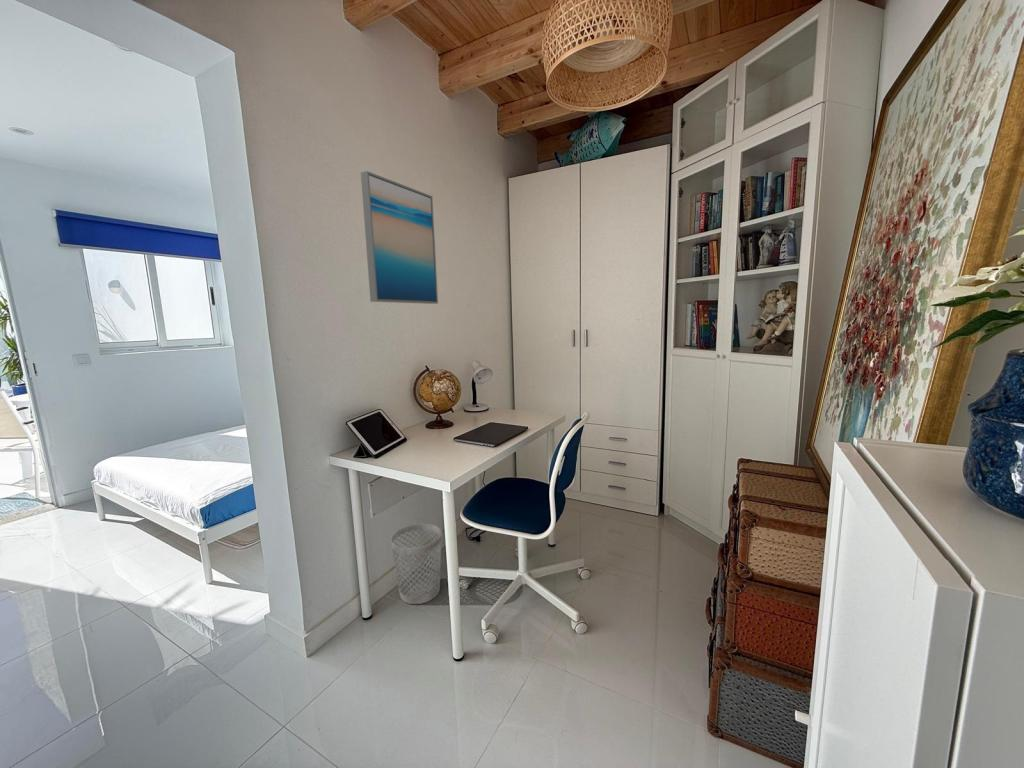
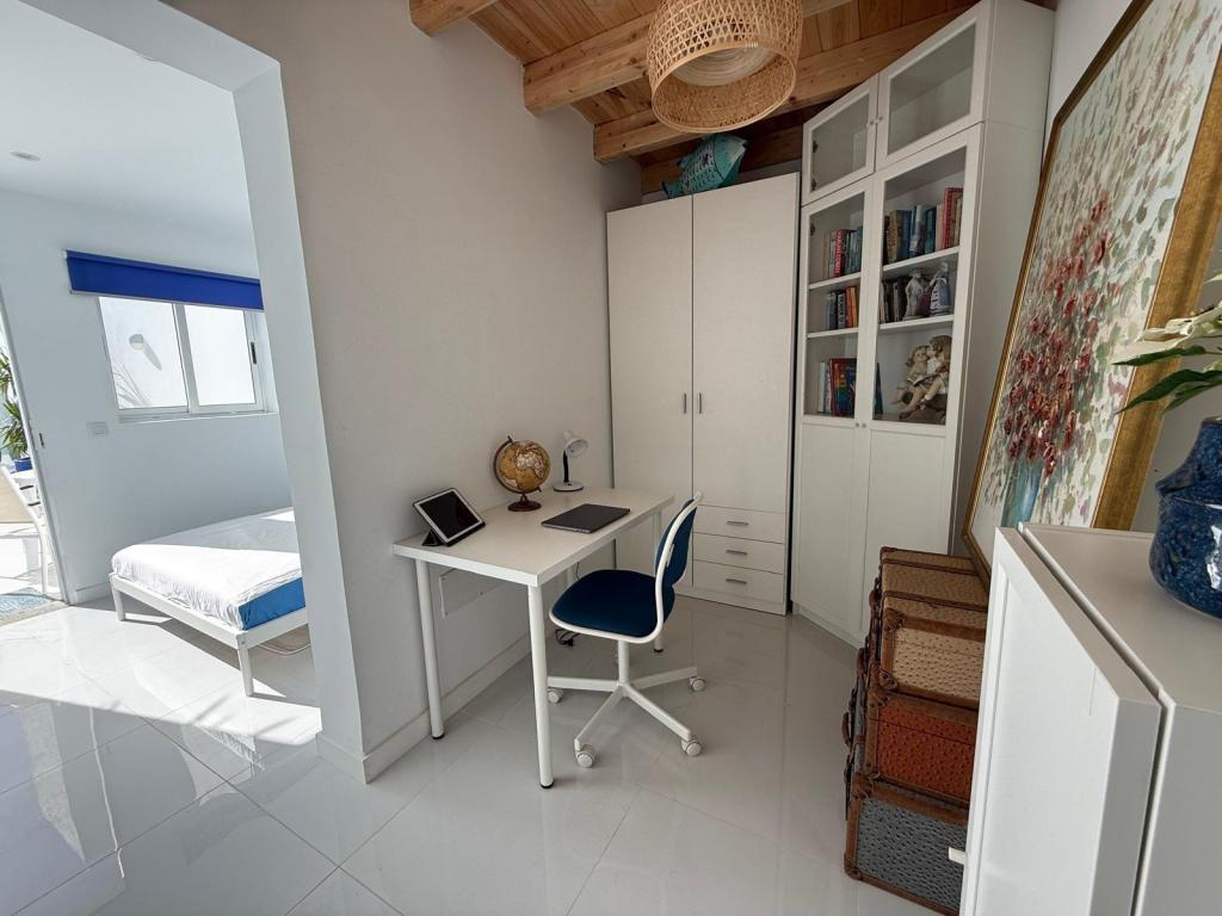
- wall art [360,170,439,305]
- wastebasket [390,523,442,605]
